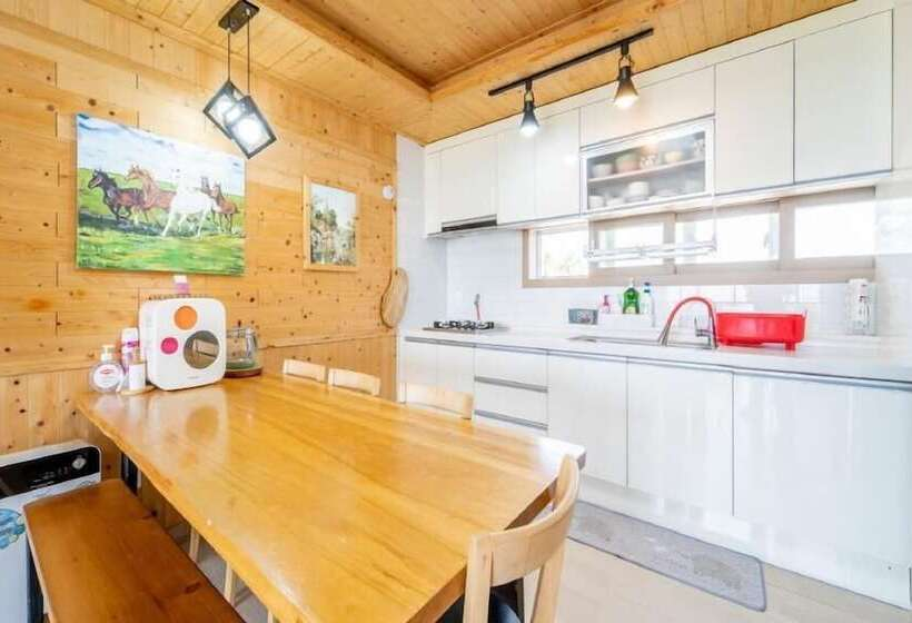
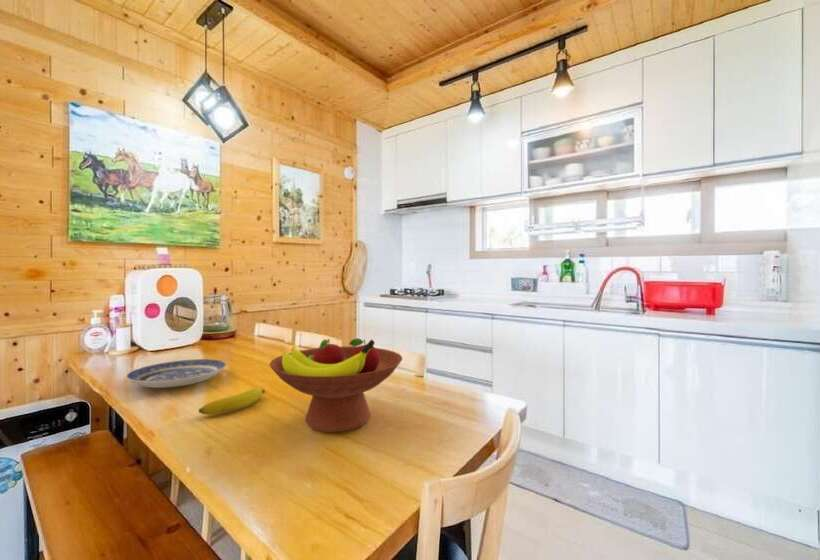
+ fruit bowl [268,337,403,433]
+ plate [125,358,227,389]
+ banana [198,386,266,416]
